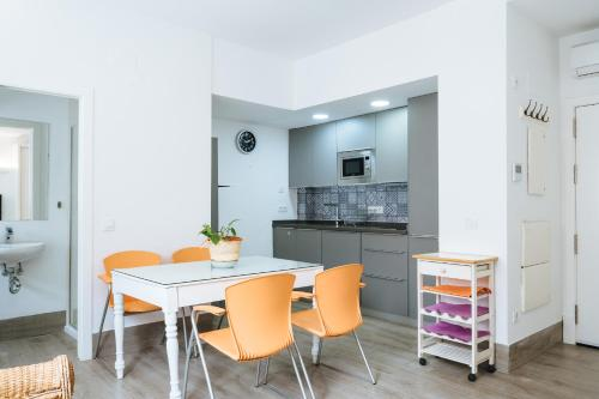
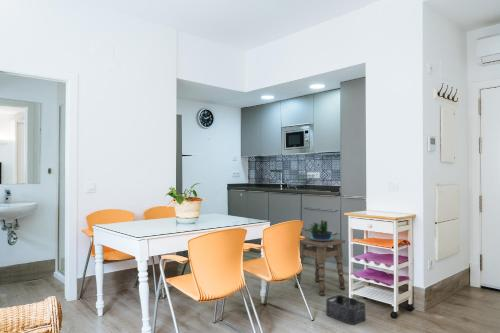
+ potted plant [304,219,335,241]
+ side table [294,236,346,297]
+ storage bin [325,294,366,326]
